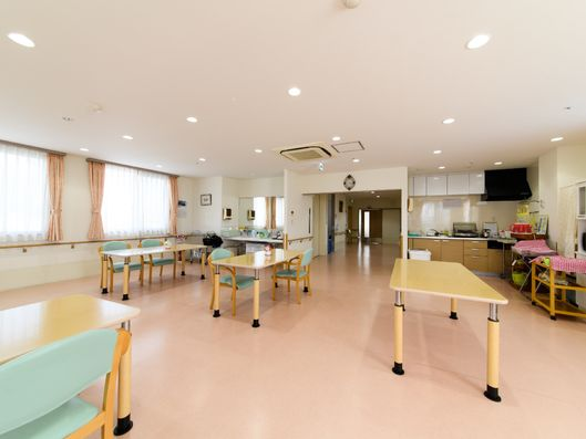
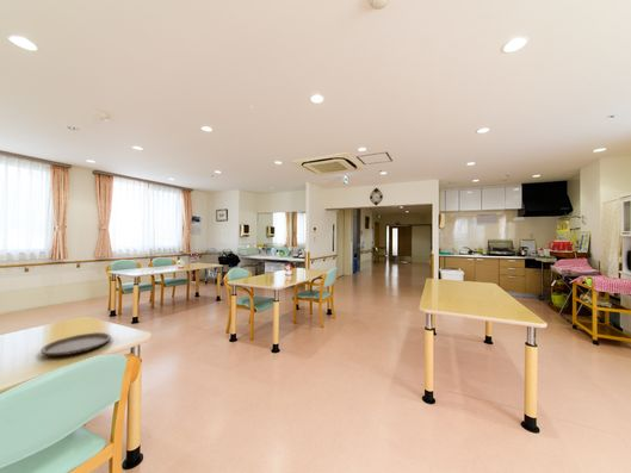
+ plate [39,331,112,356]
